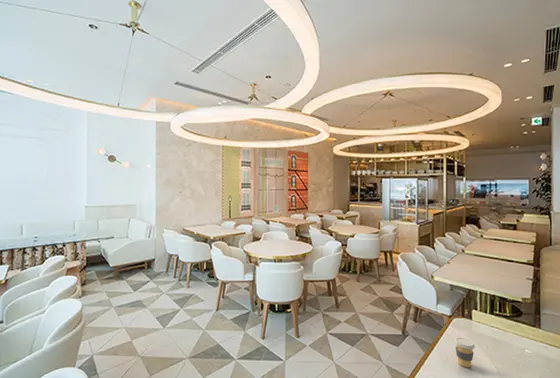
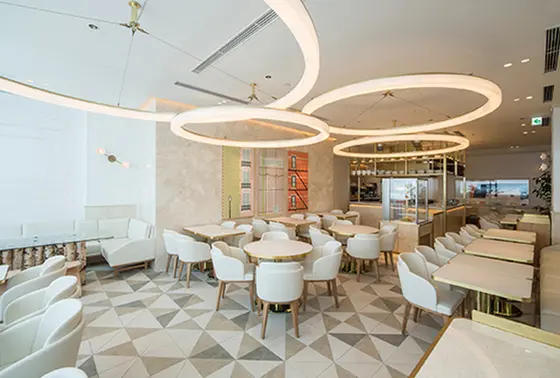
- coffee cup [454,337,476,368]
